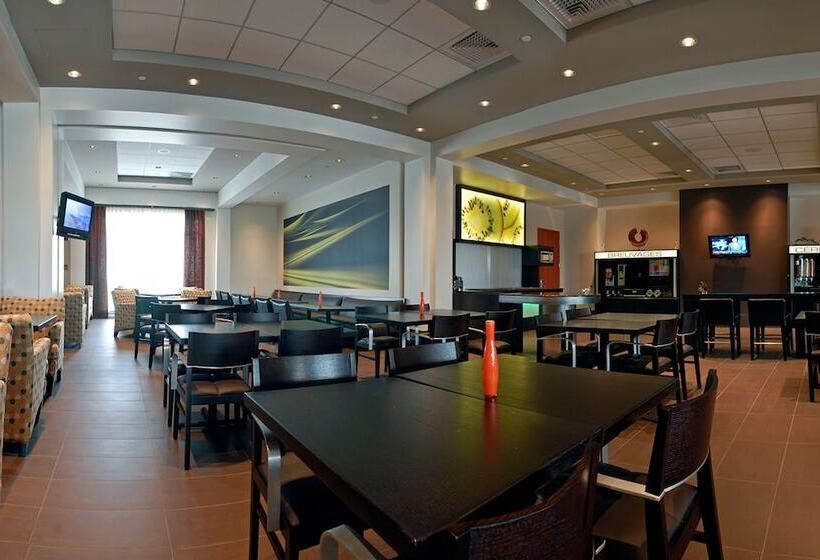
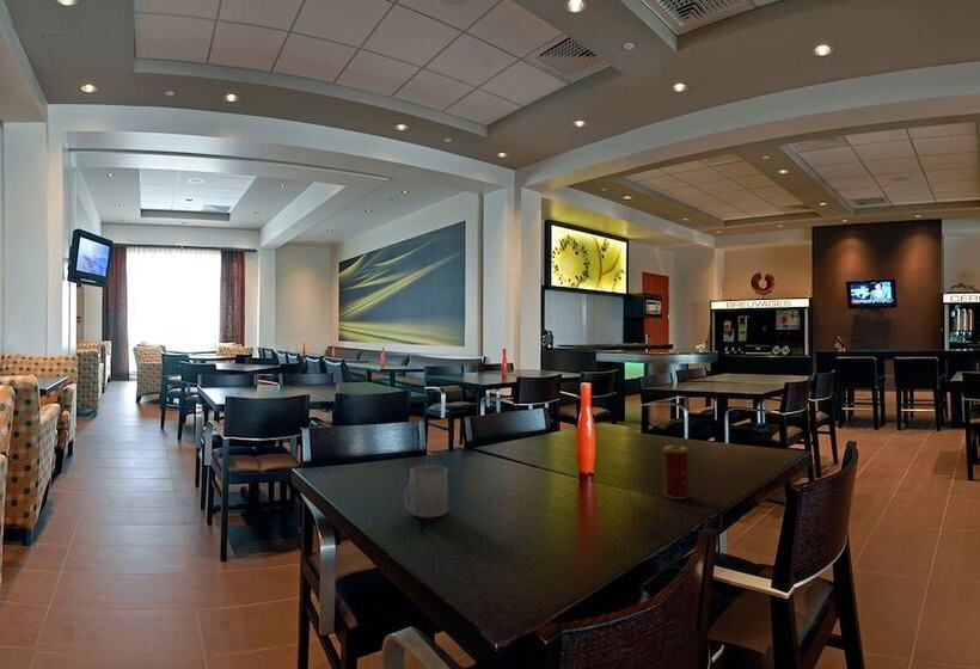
+ beverage can [662,444,690,501]
+ mug [403,465,448,518]
